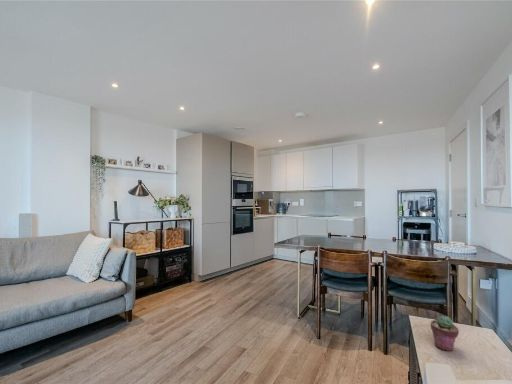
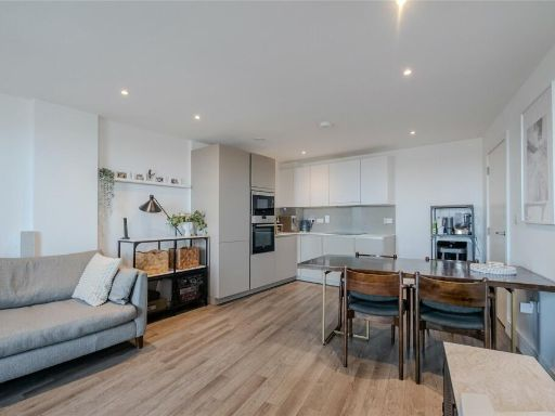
- potted succulent [429,315,460,352]
